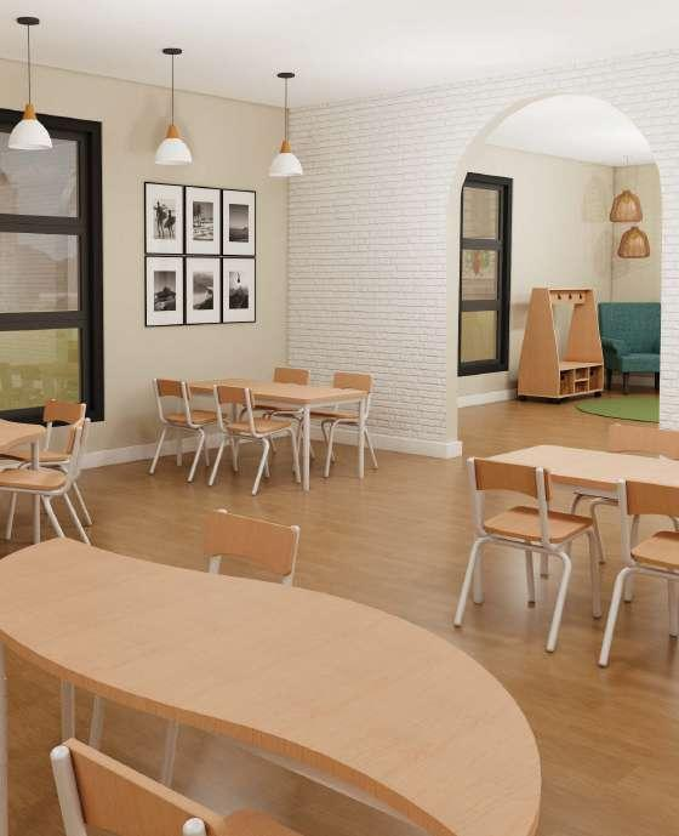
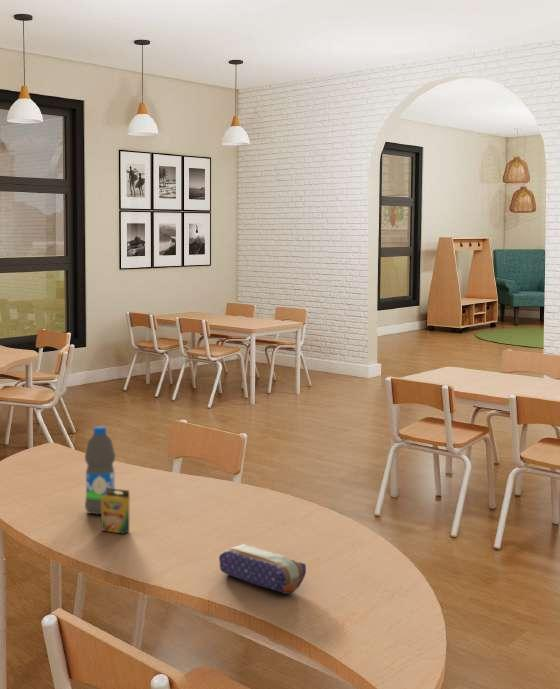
+ crayon box [100,488,131,535]
+ pencil case [218,543,307,595]
+ water bottle [84,426,116,516]
